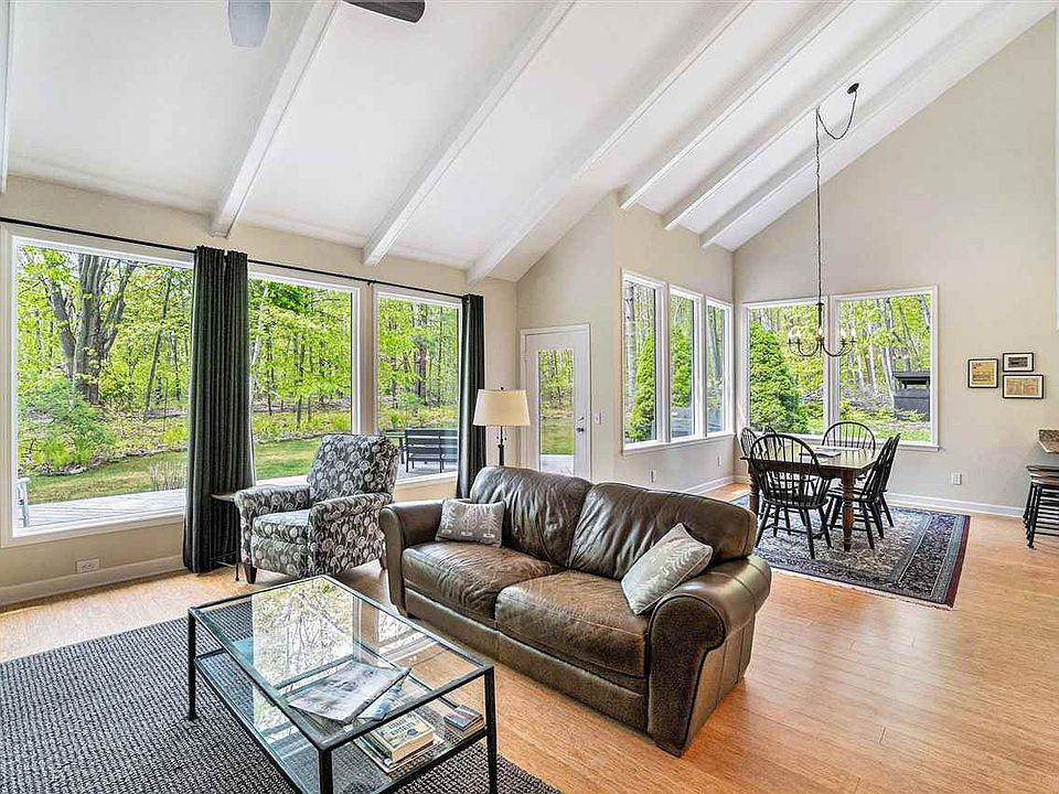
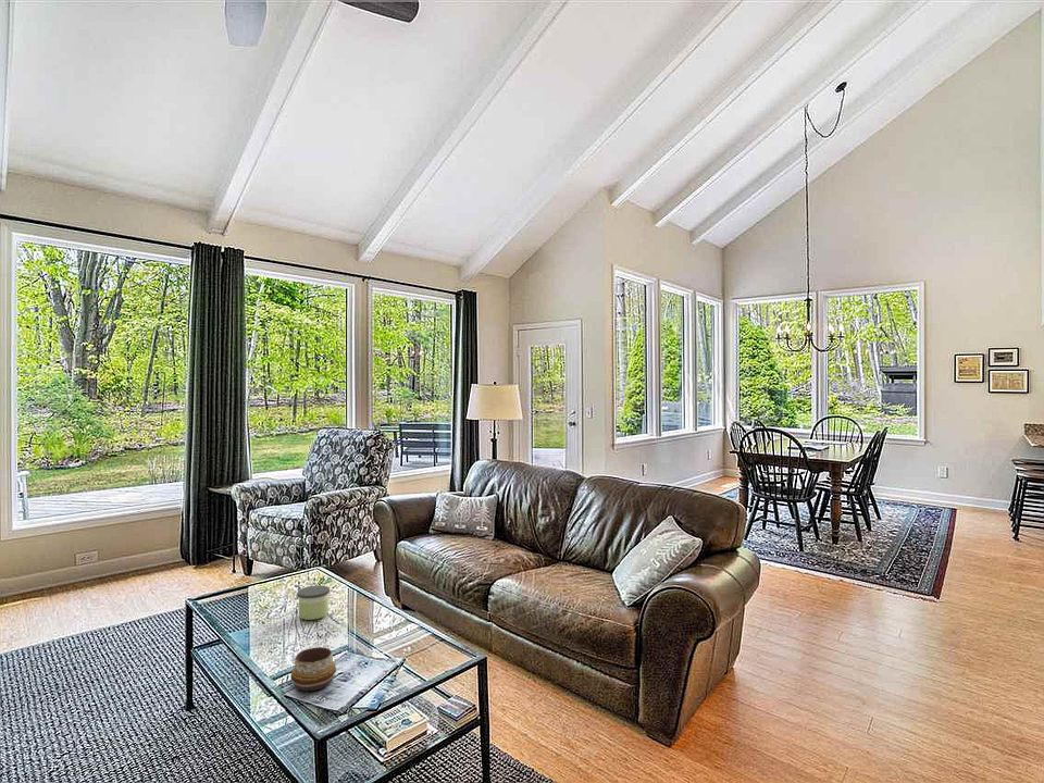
+ candle [296,584,331,621]
+ decorative bowl [290,646,337,692]
